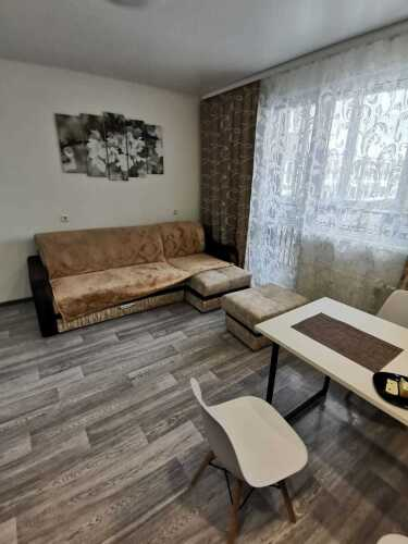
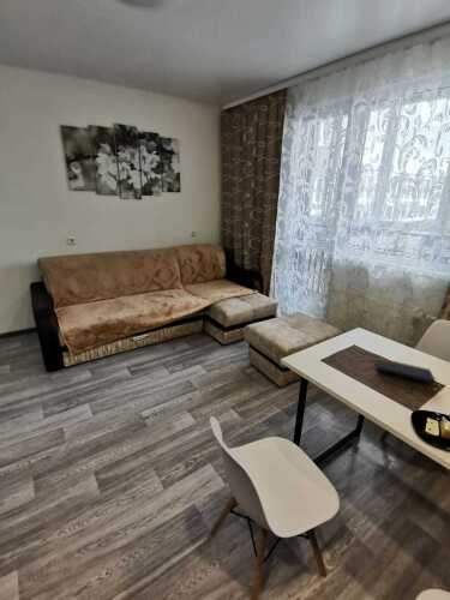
+ notepad [376,356,437,386]
